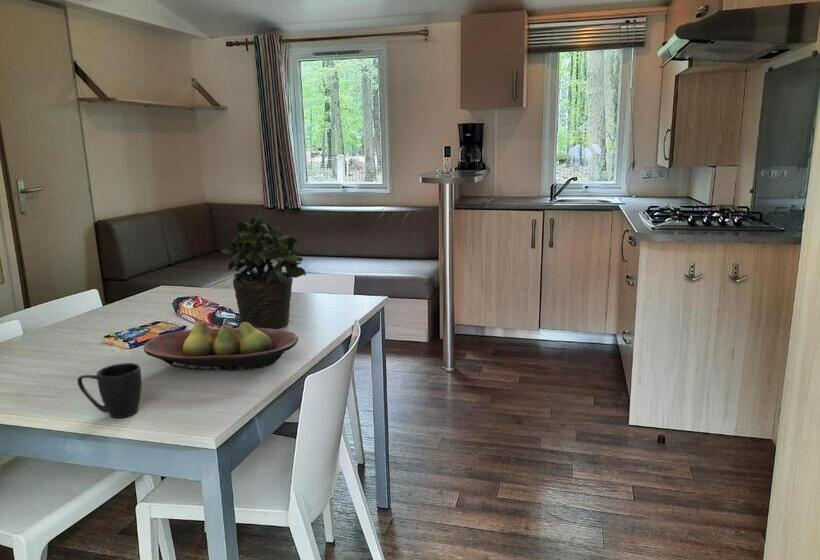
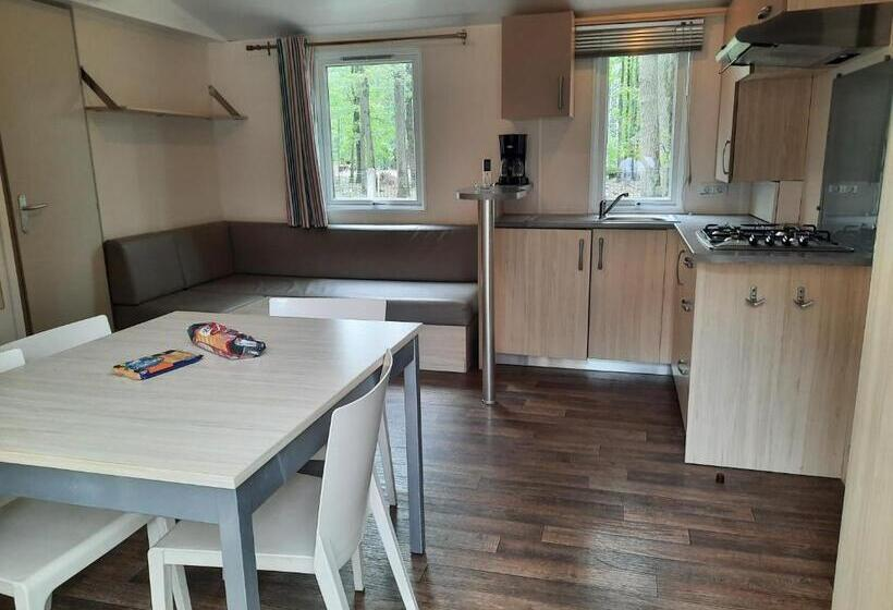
- mug [76,362,143,419]
- fruit bowl [143,321,300,371]
- potted plant [220,211,307,329]
